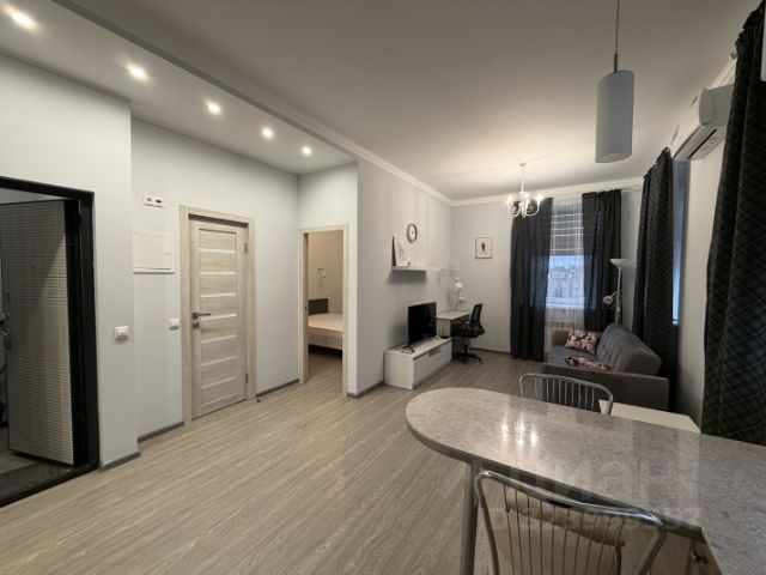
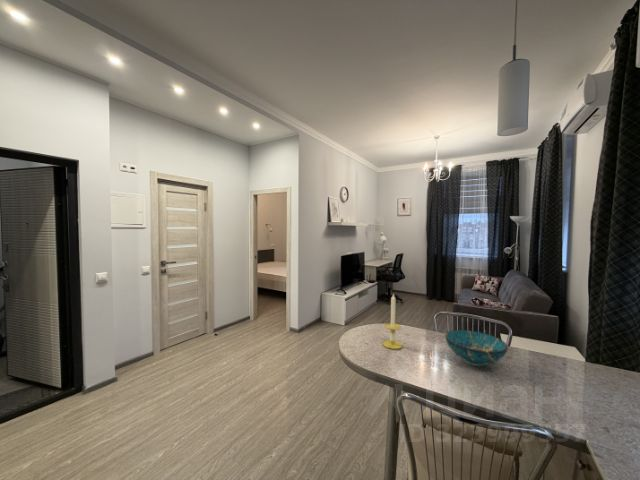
+ candle [382,292,404,350]
+ decorative bowl [444,329,509,367]
